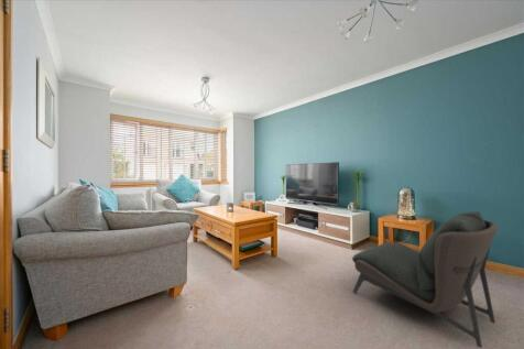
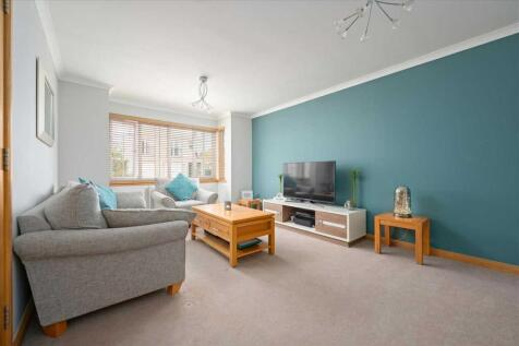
- armless chair [351,210,499,349]
